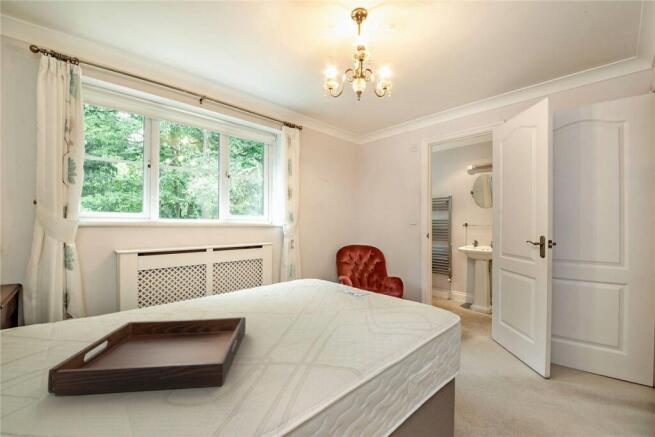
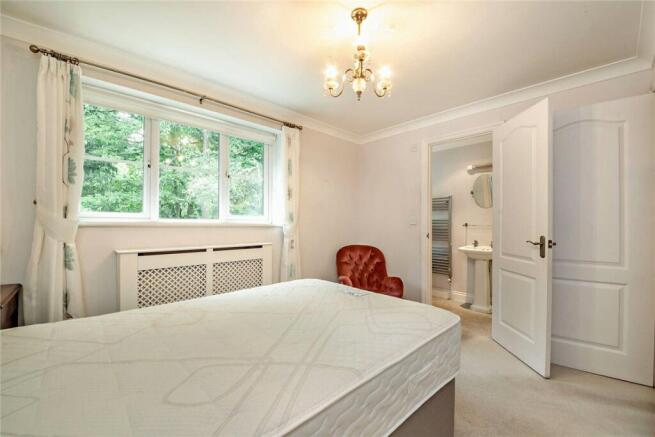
- serving tray [47,316,247,397]
